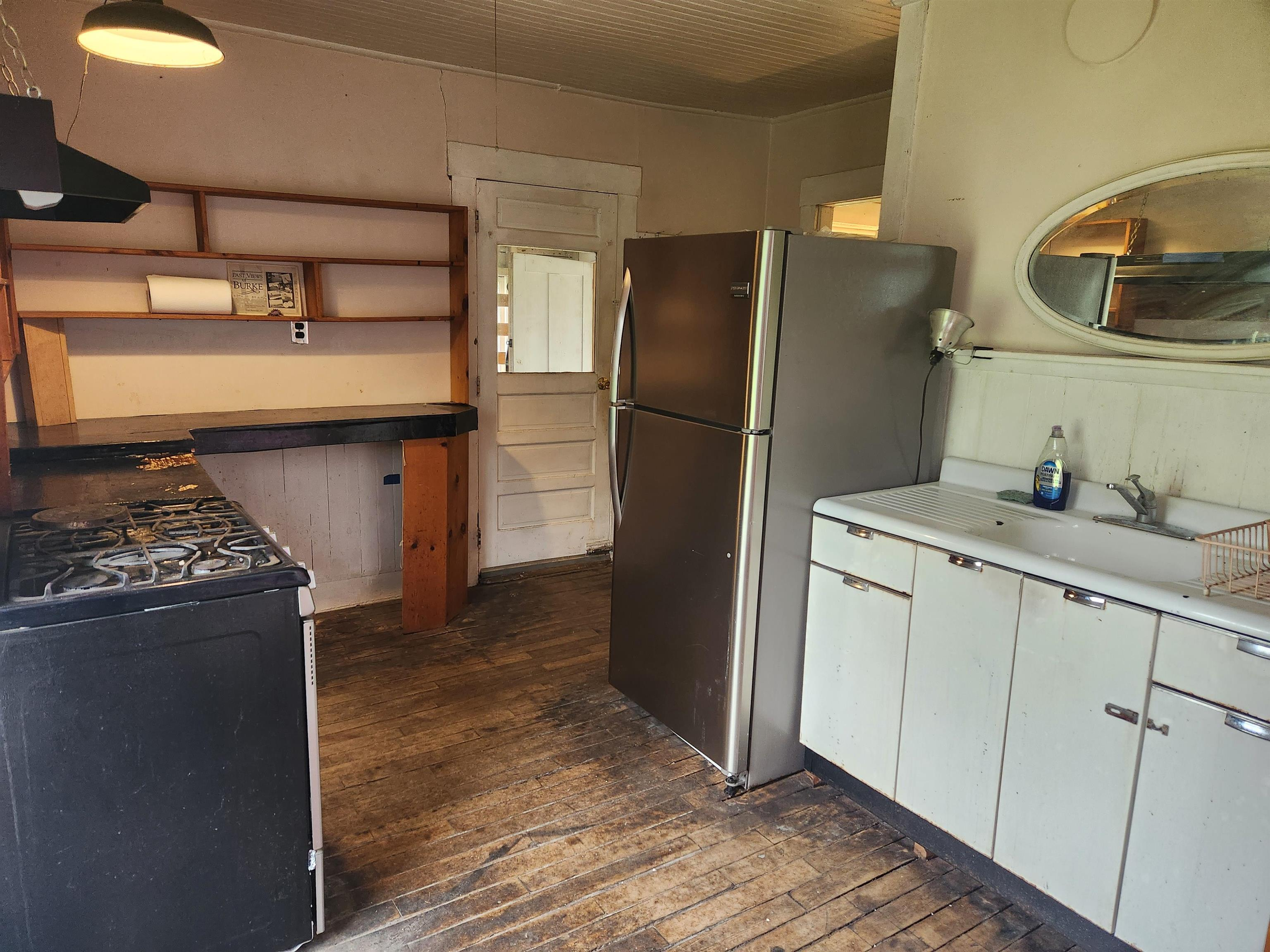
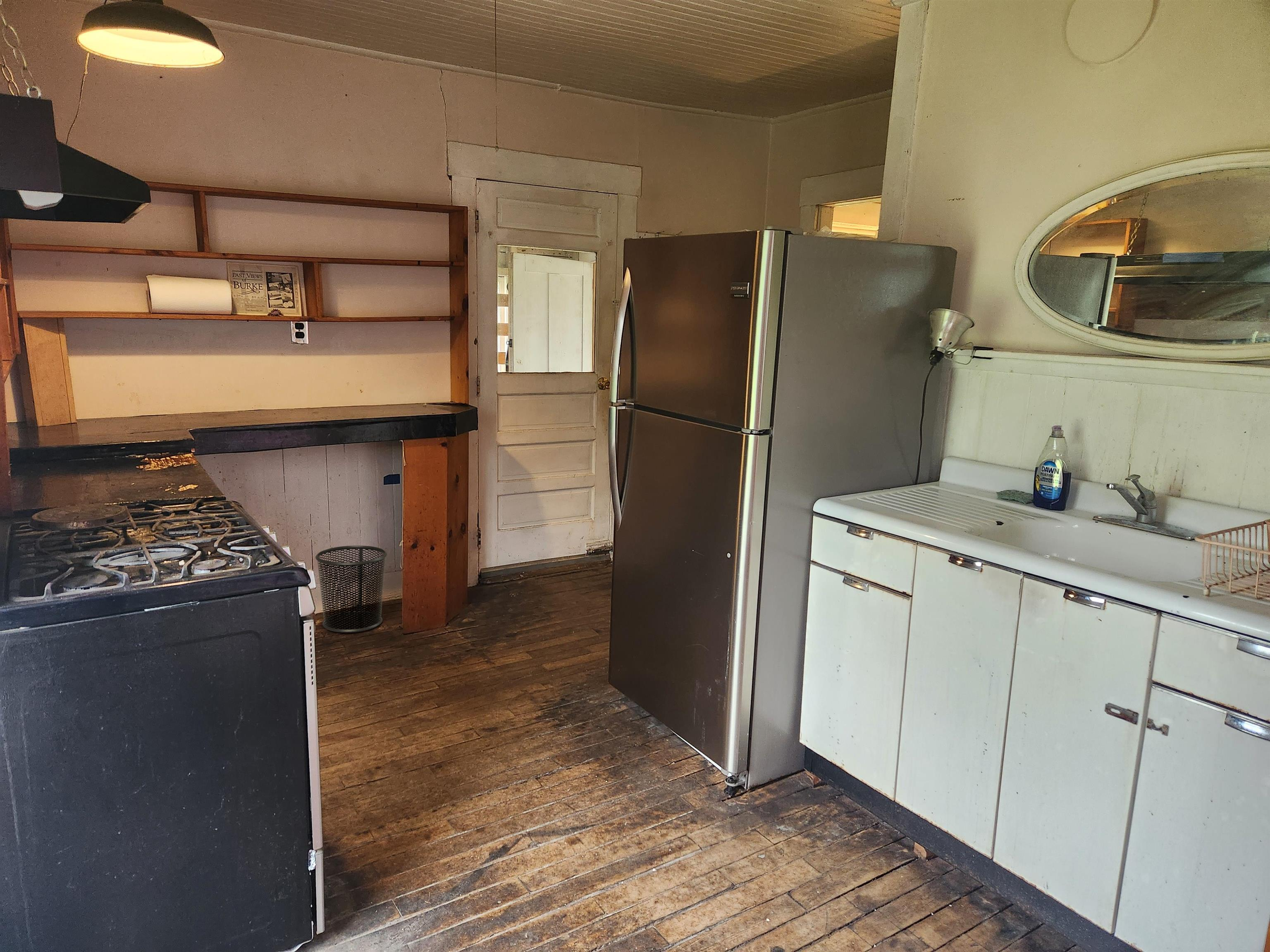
+ waste bin [315,545,387,633]
